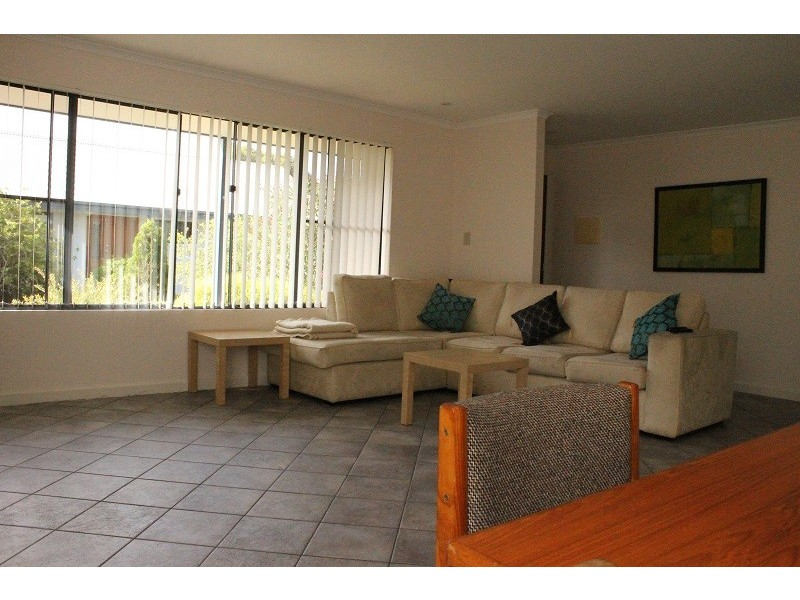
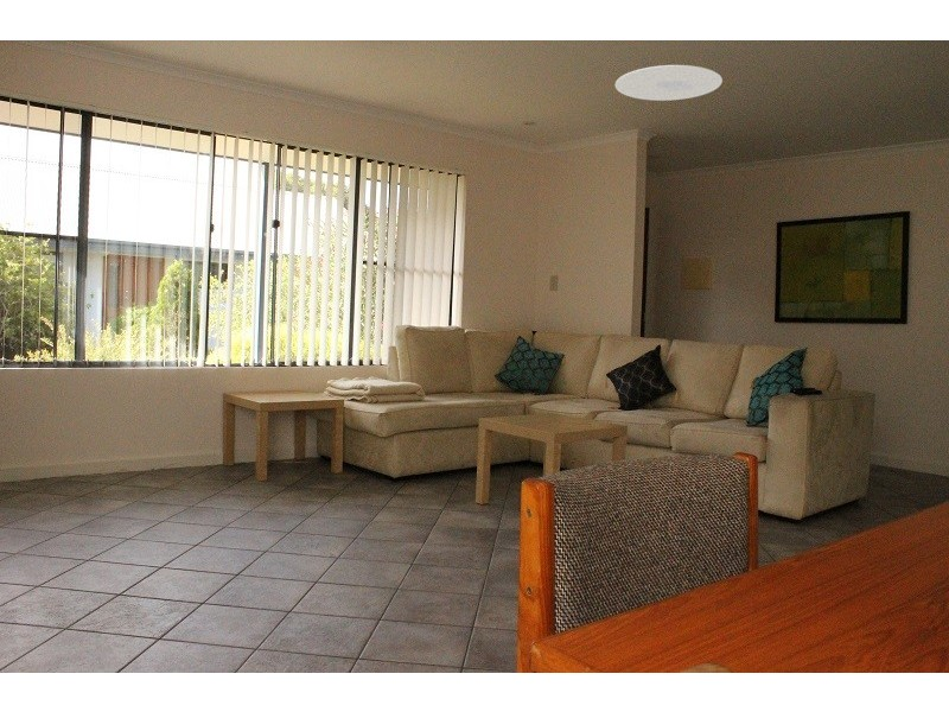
+ ceiling light [614,64,724,102]
